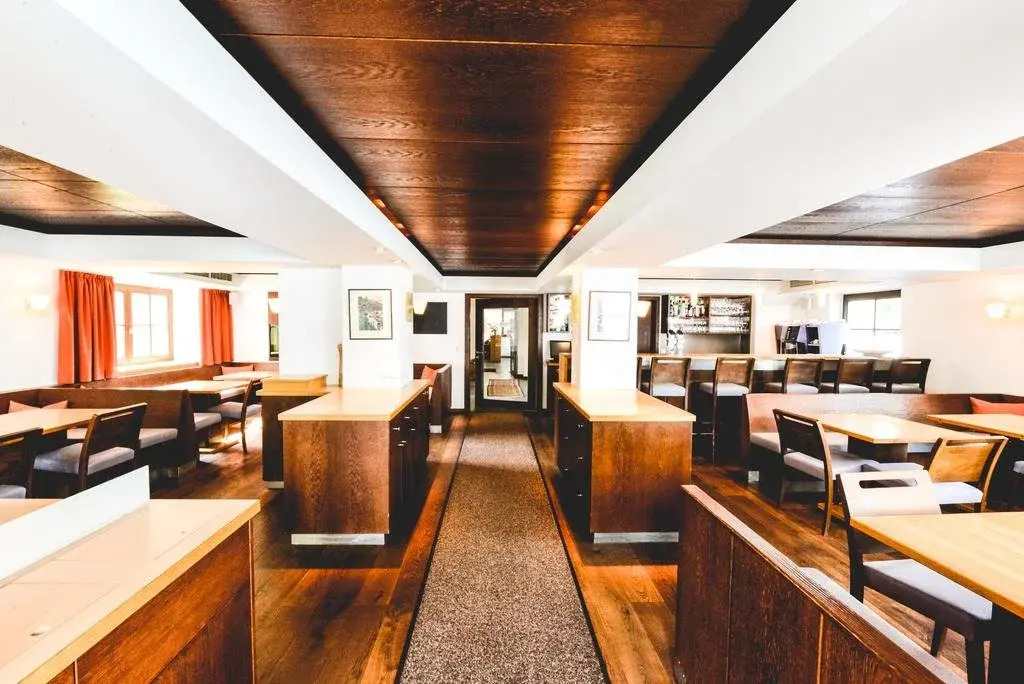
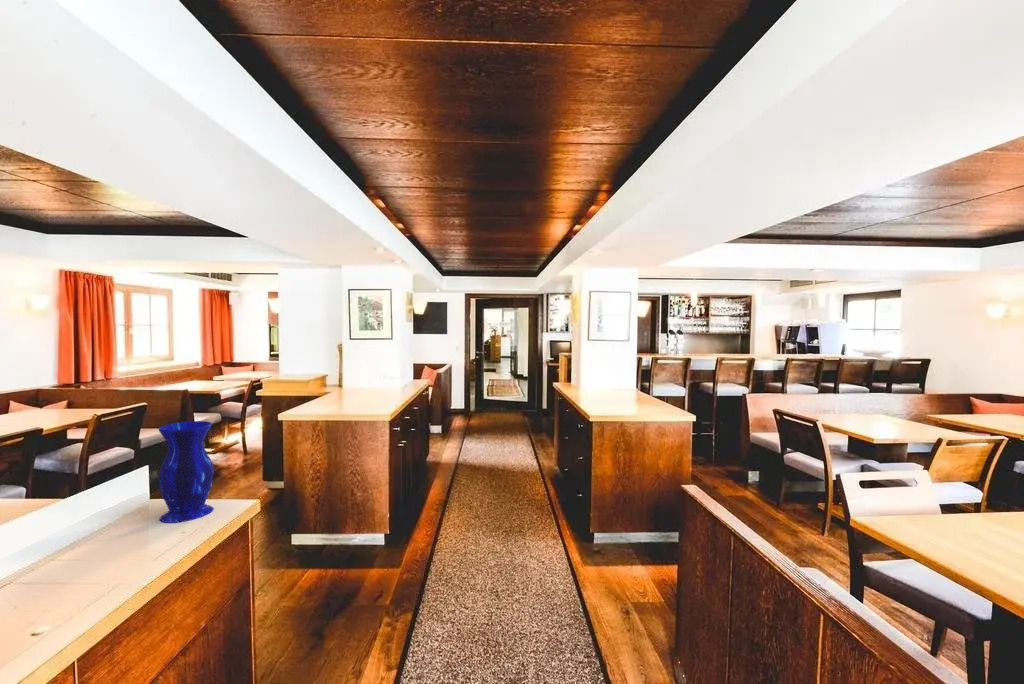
+ vase [157,420,215,524]
